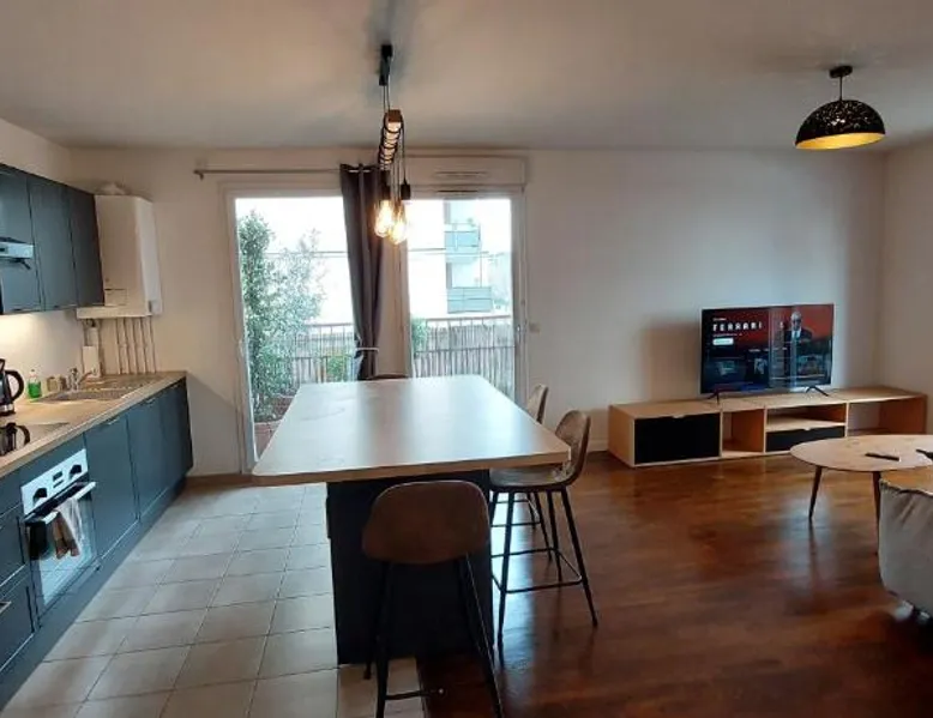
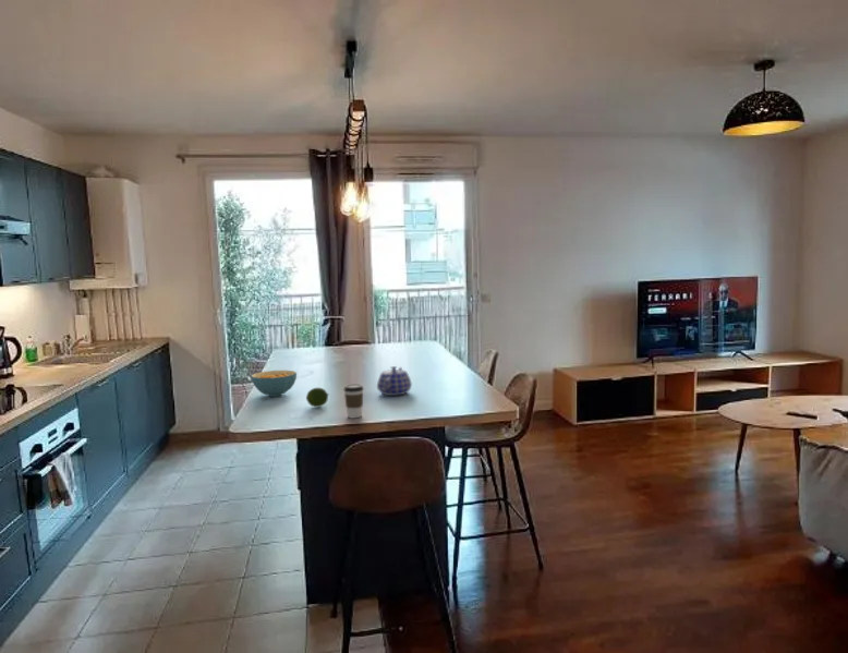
+ teapot [376,365,413,397]
+ fruit [305,387,329,408]
+ coffee cup [343,383,365,419]
+ cereal bowl [250,370,298,398]
